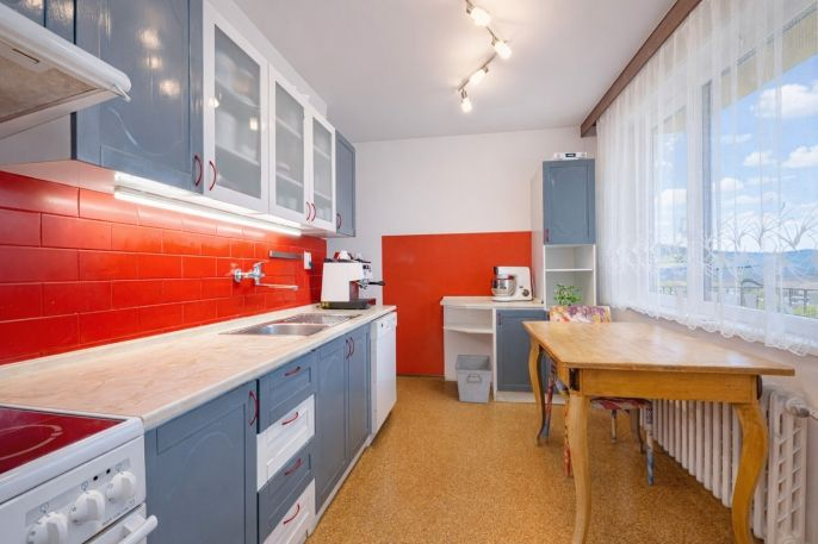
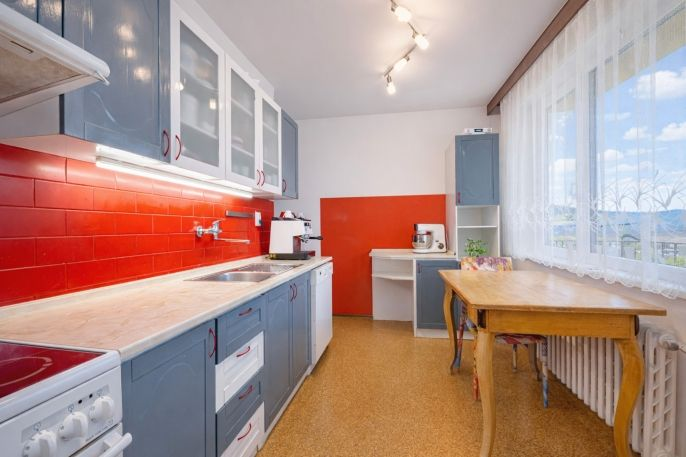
- storage bin [454,354,494,405]
